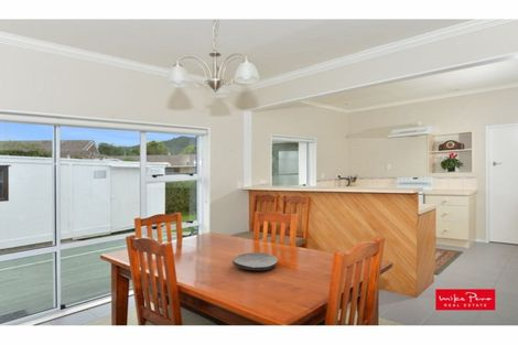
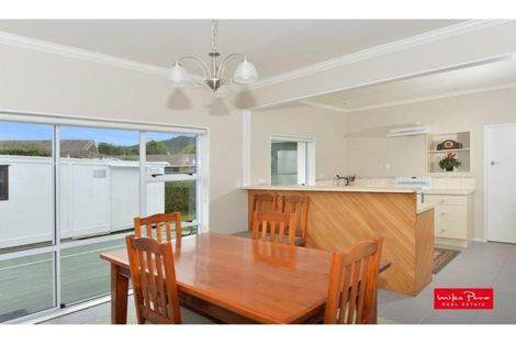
- plate [231,251,279,271]
